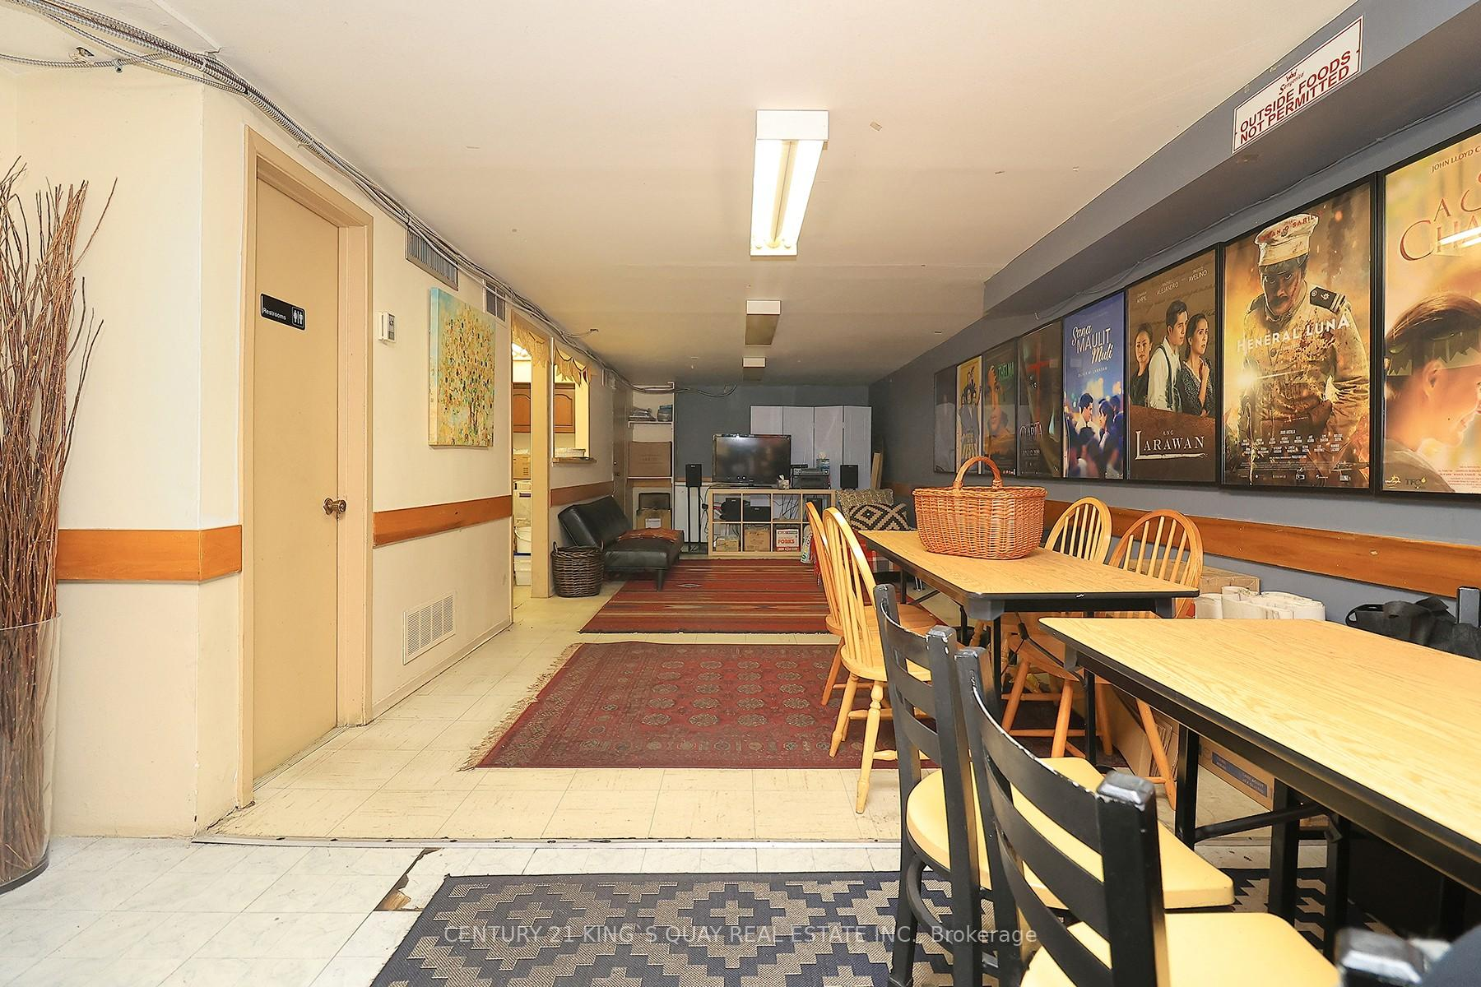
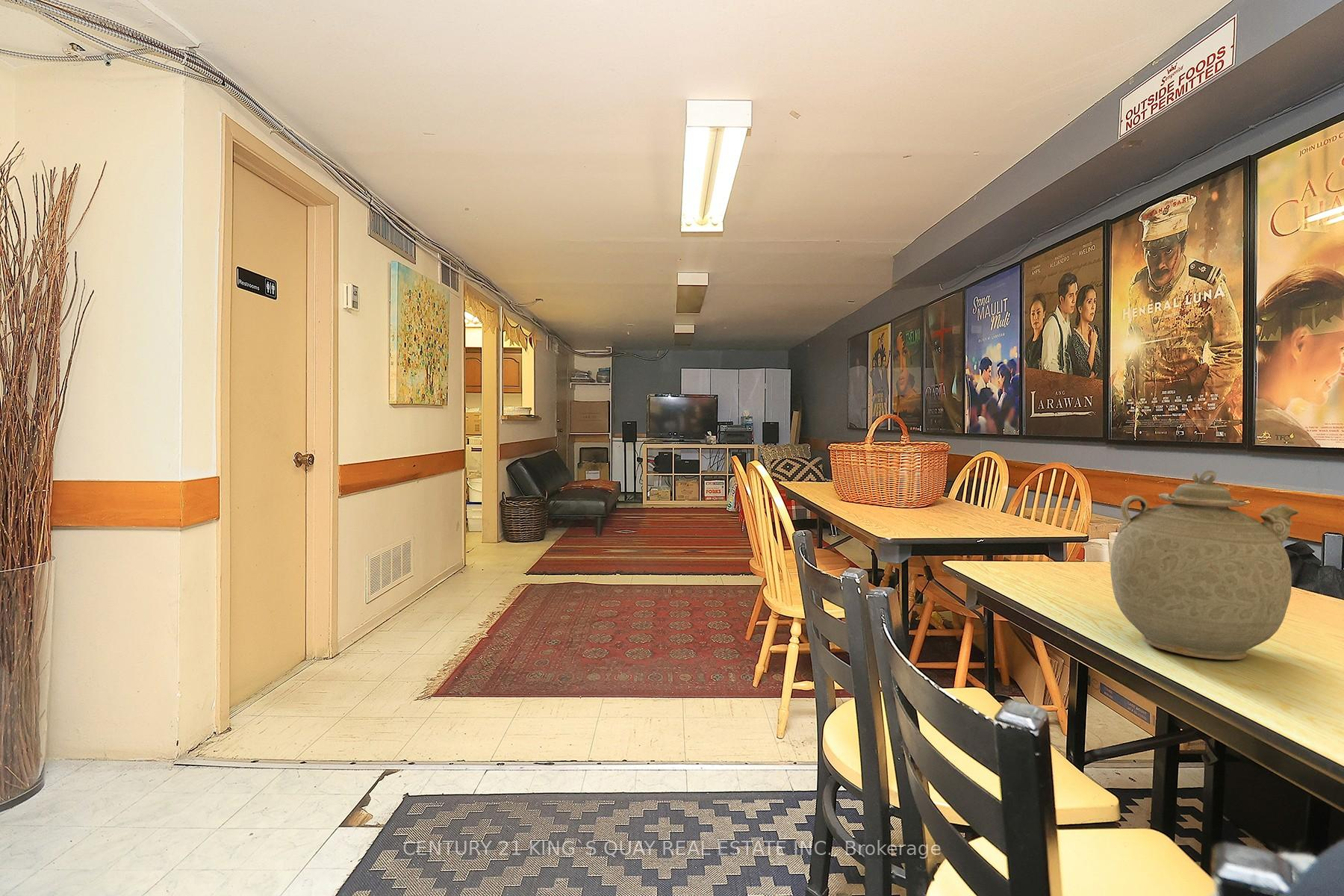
+ teapot [1110,470,1299,661]
